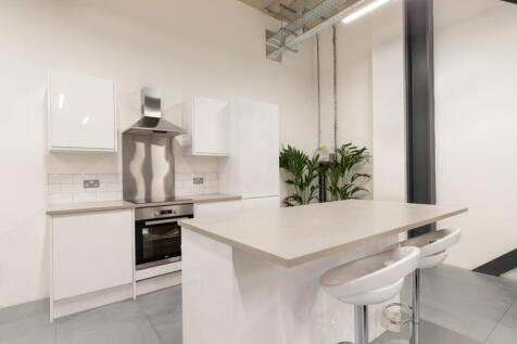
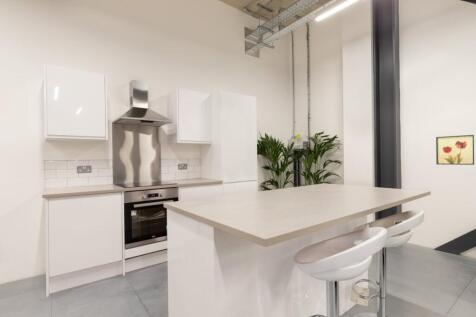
+ wall art [435,134,475,166]
